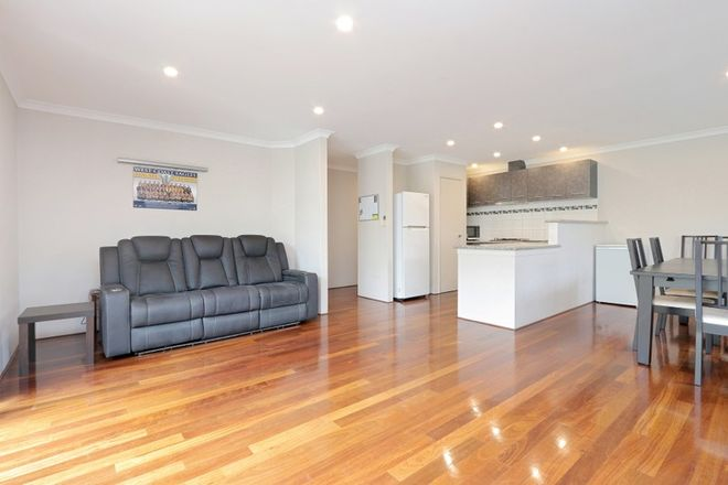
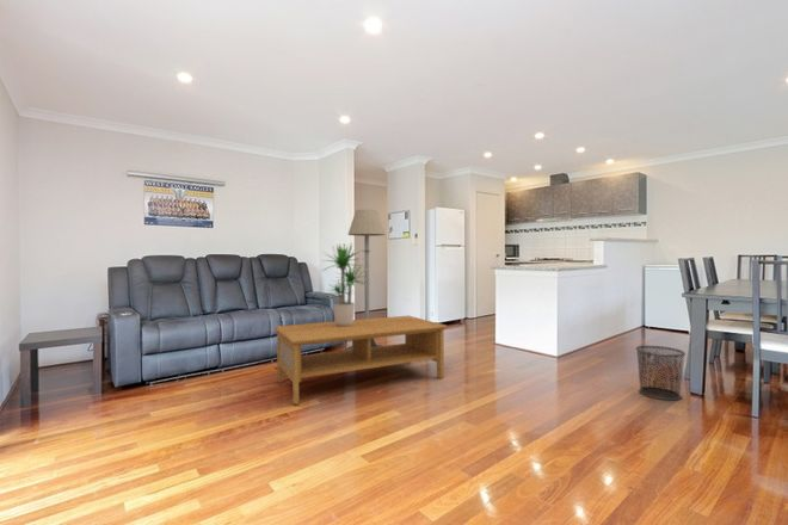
+ coffee table [273,315,449,406]
+ waste bin [634,345,687,401]
+ potted plant [322,243,367,326]
+ floor lamp [345,208,387,351]
